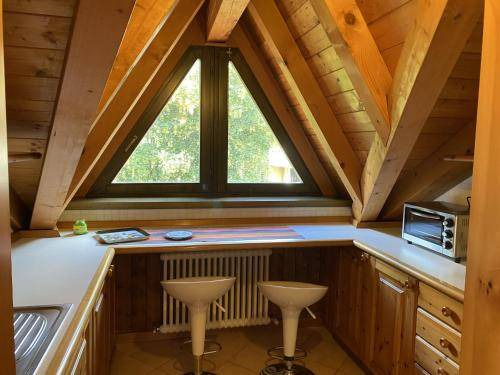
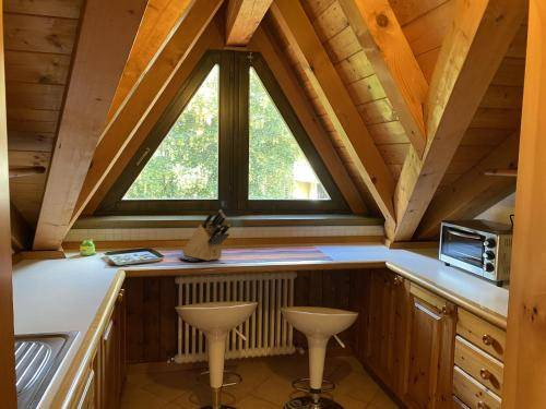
+ knife block [181,208,232,262]
